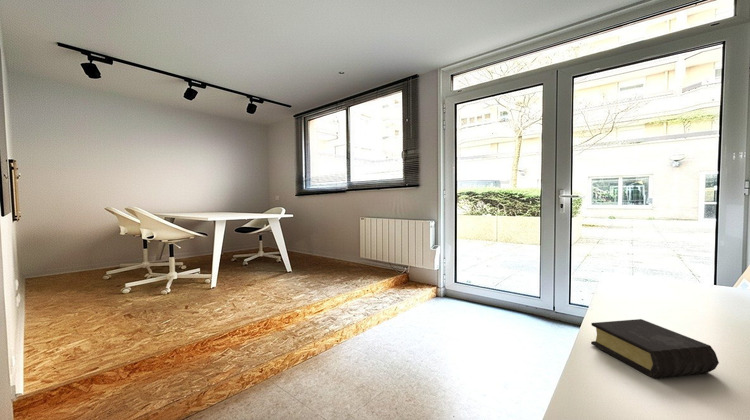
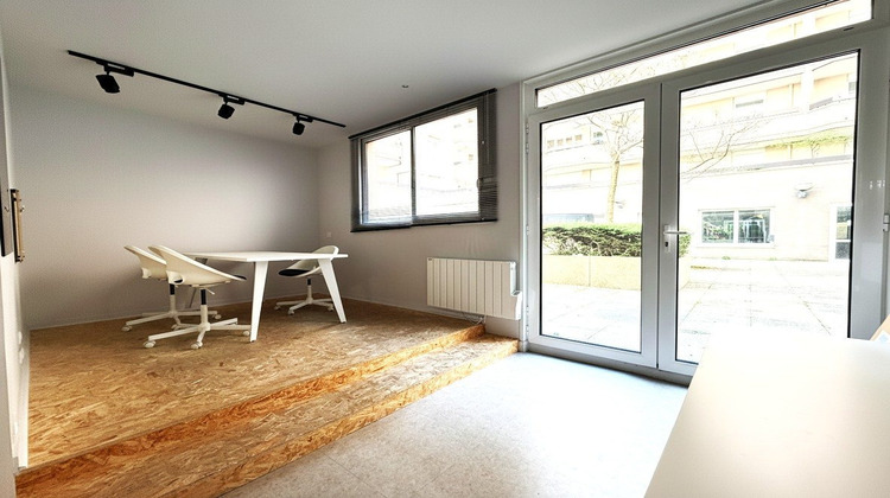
- book [590,318,720,379]
